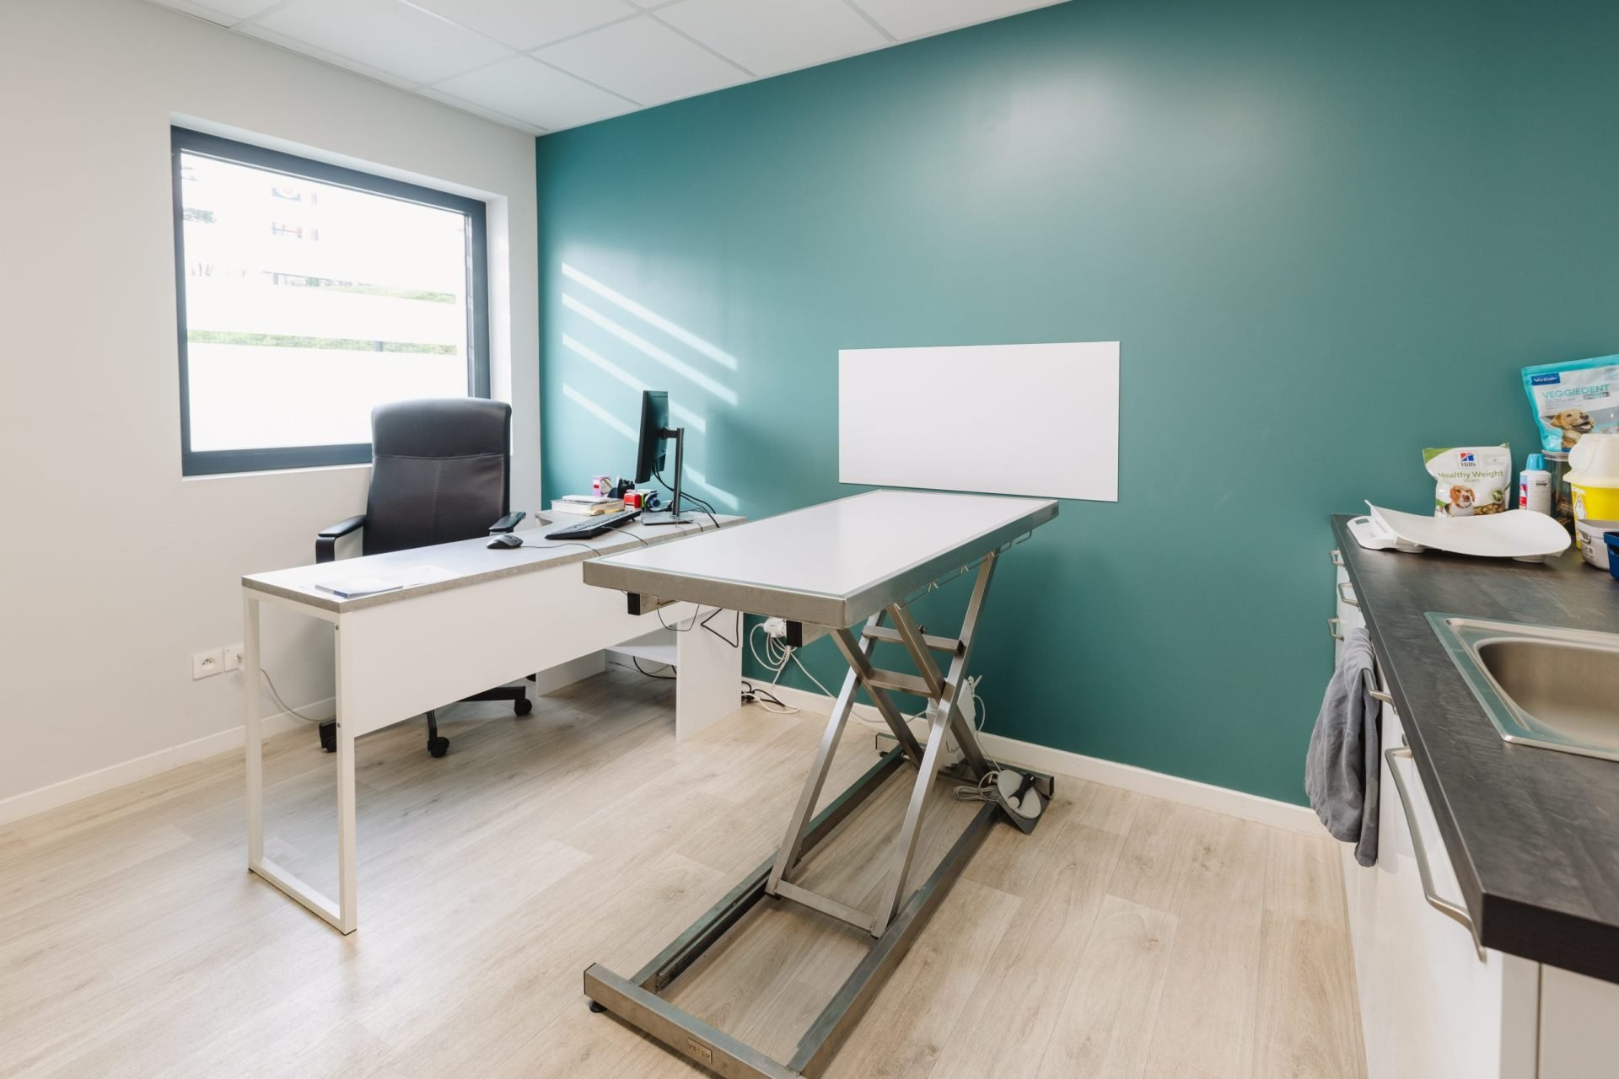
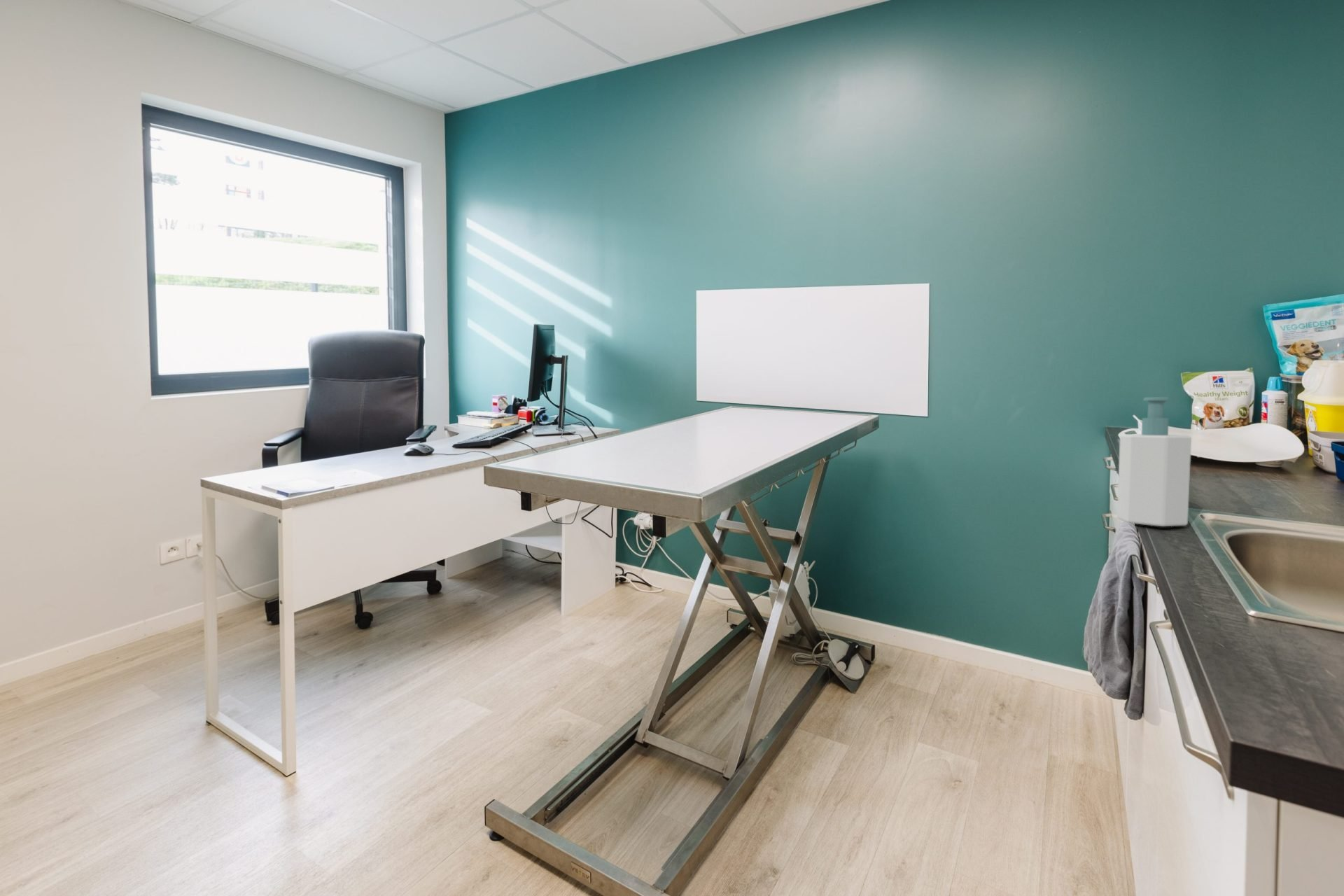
+ soap bottle [1117,397,1192,527]
